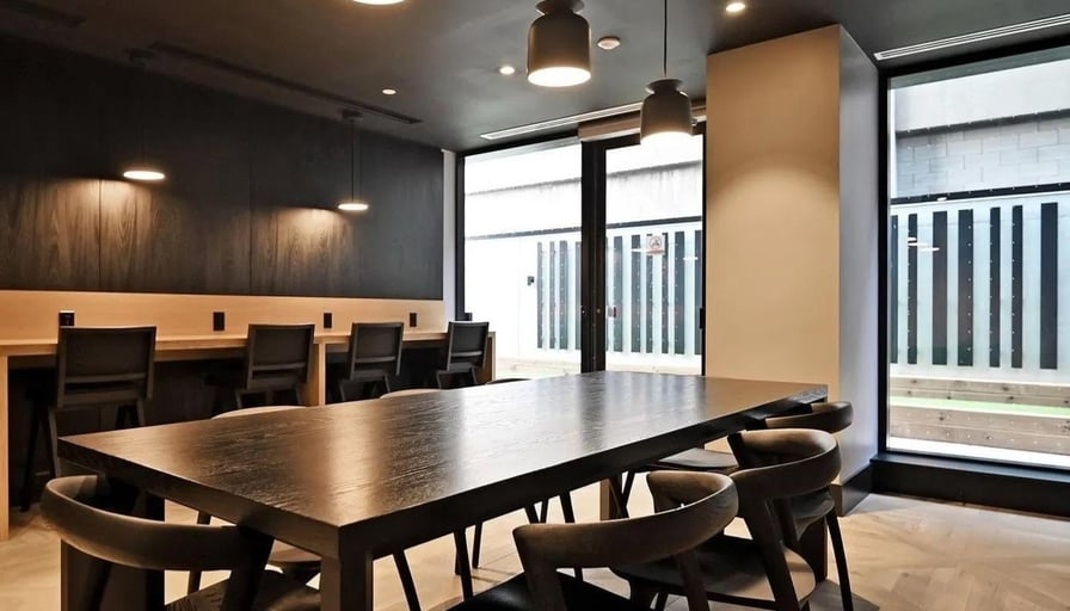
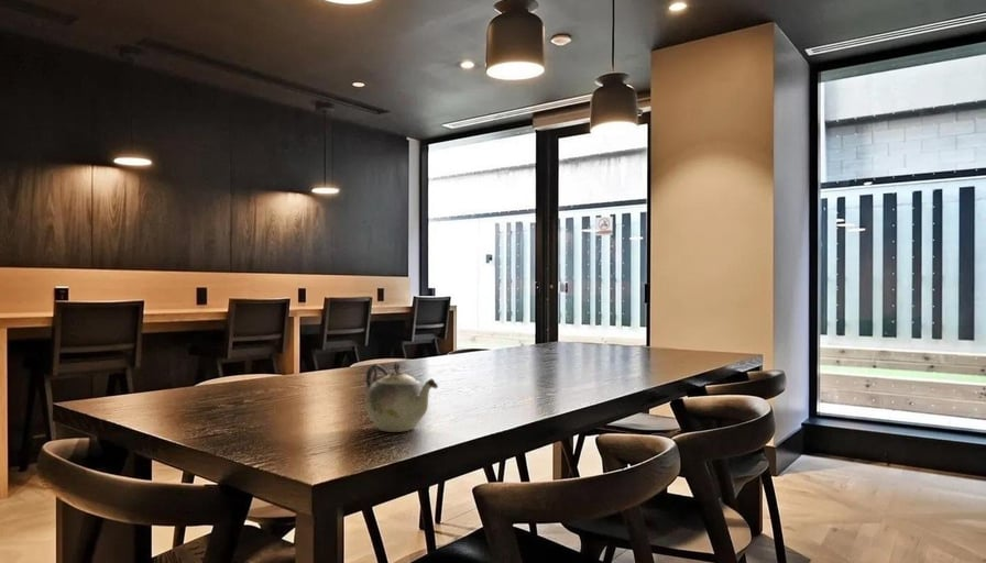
+ teapot [364,361,439,433]
